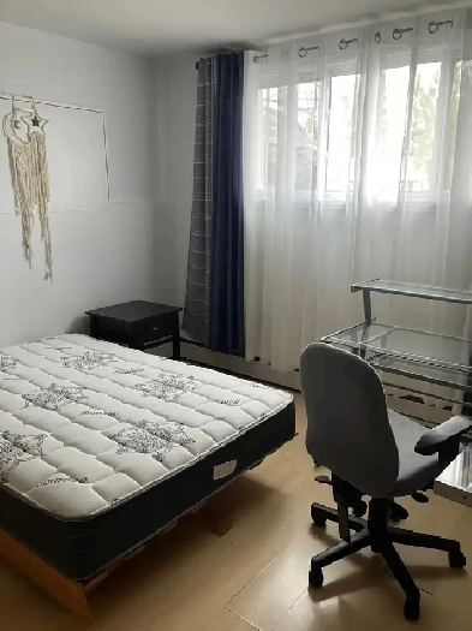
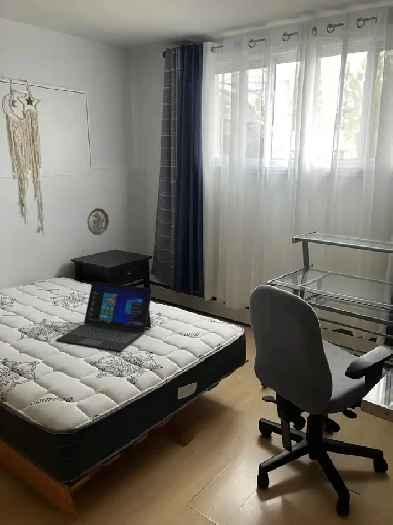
+ laptop [55,281,153,352]
+ decorative plate [87,207,110,236]
